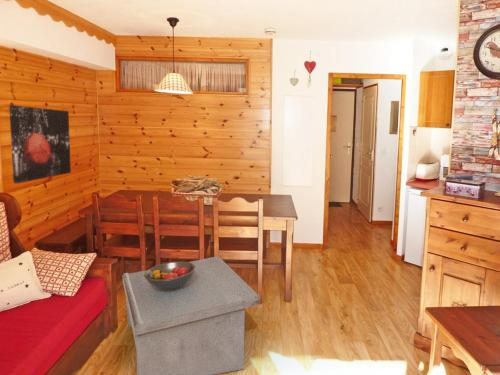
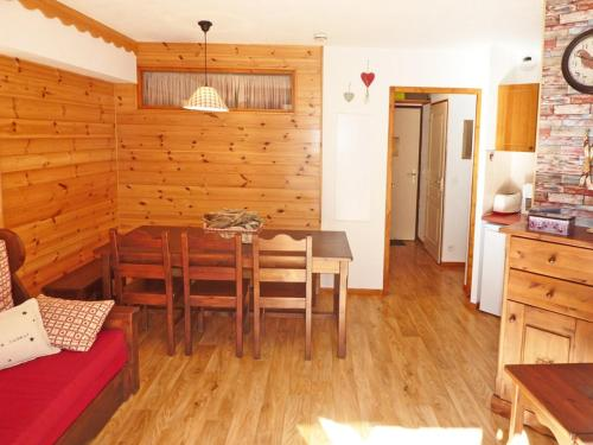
- coffee table [122,255,261,375]
- wall art [8,104,72,184]
- fruit bowl [144,260,196,289]
